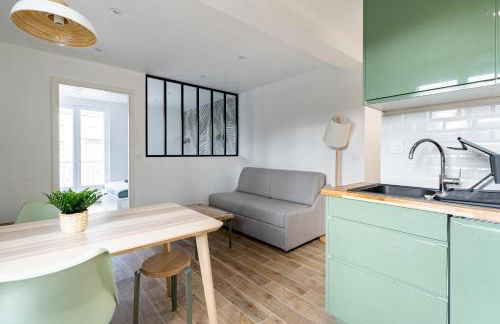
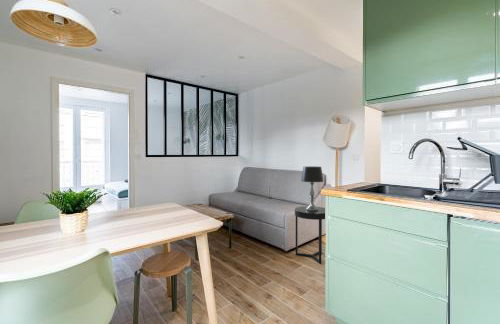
+ table lamp [300,166,325,211]
+ side table [294,205,326,264]
